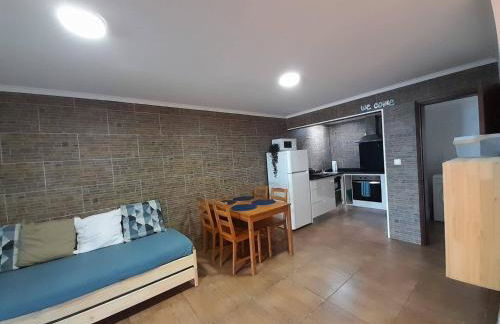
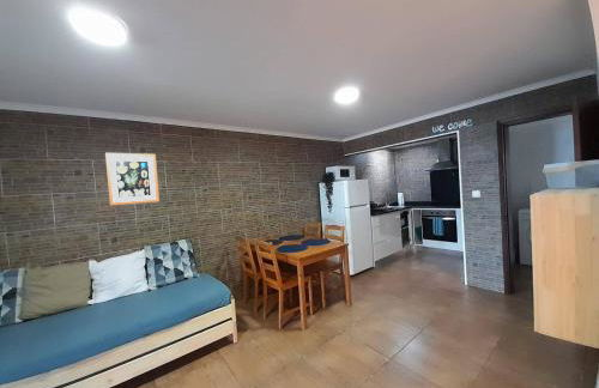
+ wall art [104,152,161,206]
